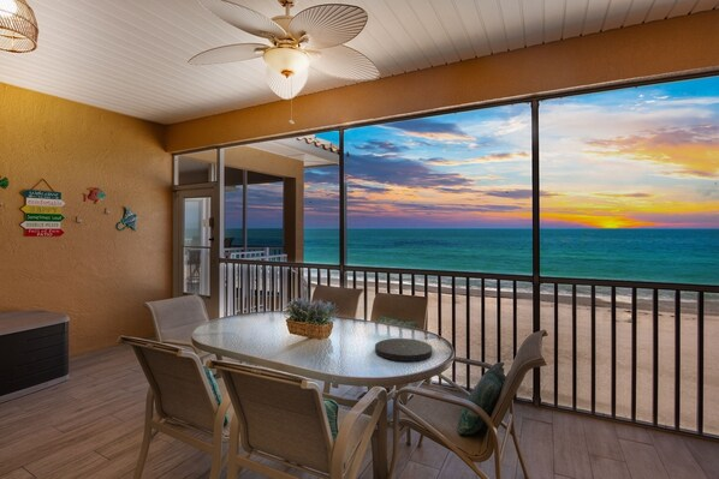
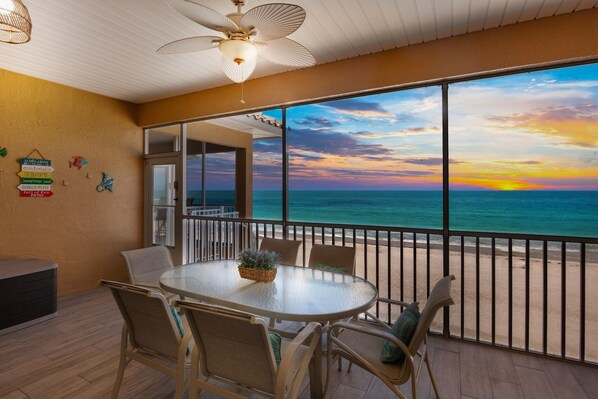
- plate [374,337,434,363]
